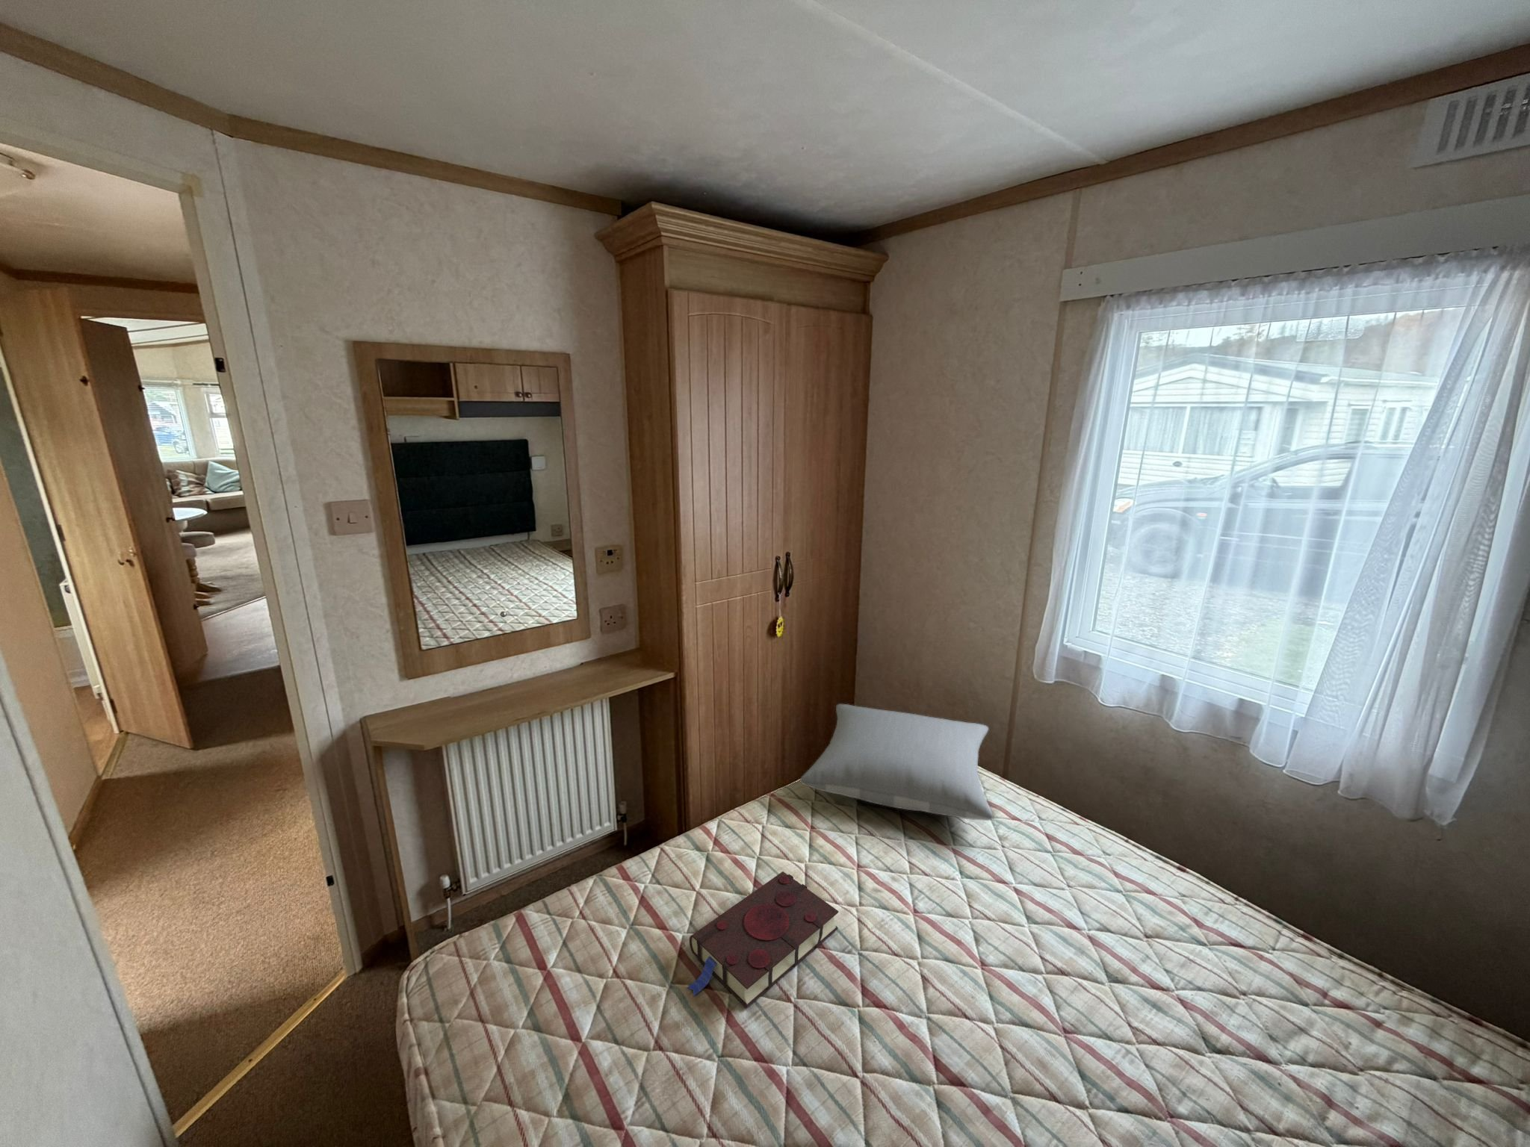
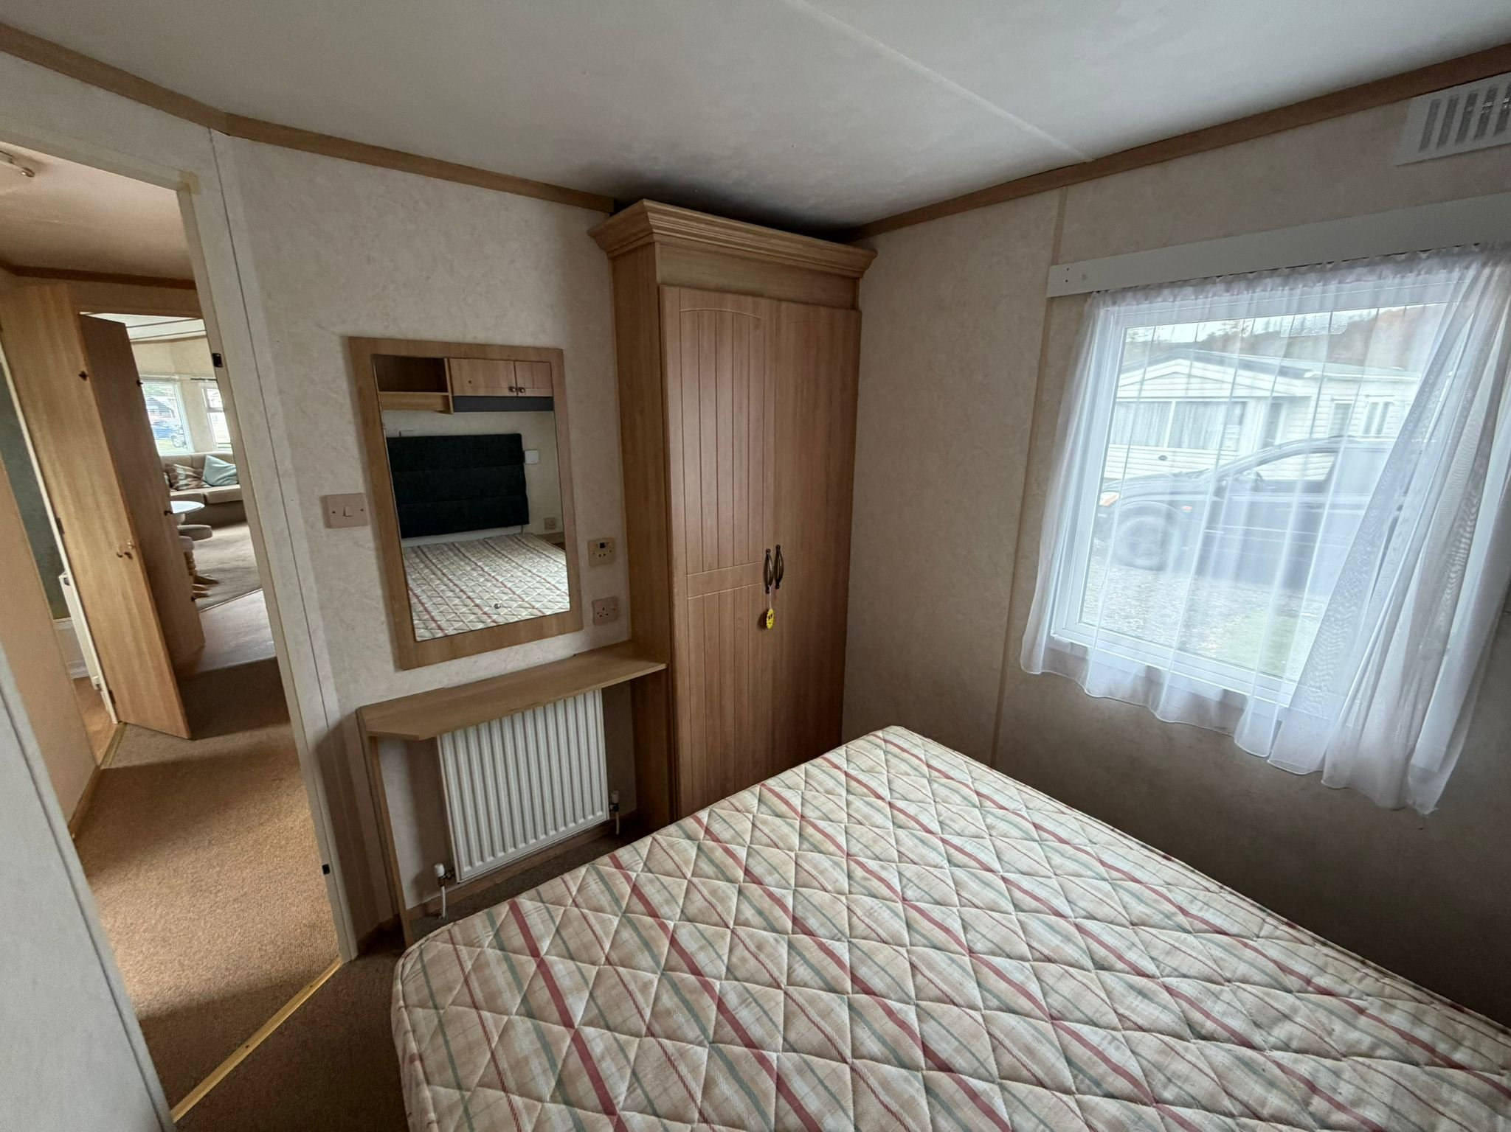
- pillow [800,704,994,822]
- book [687,871,838,1008]
